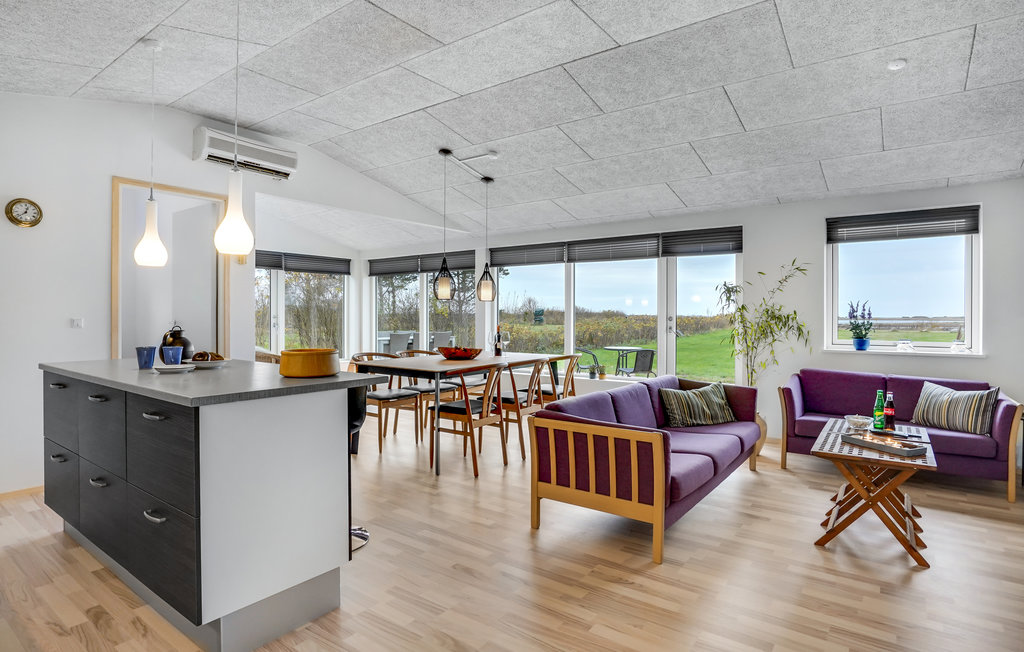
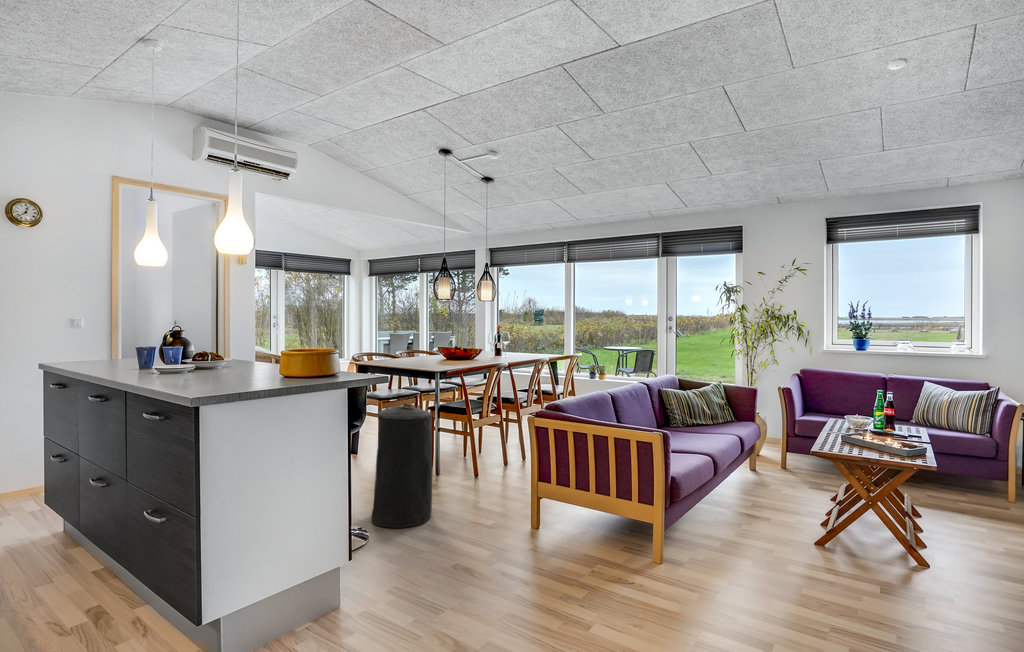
+ trash can [370,402,434,529]
